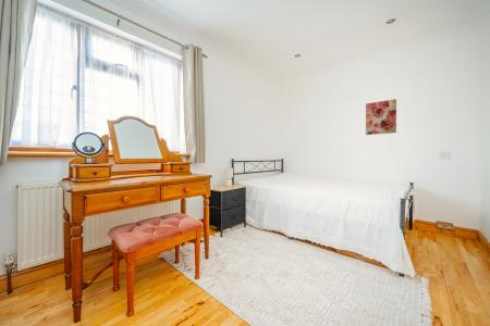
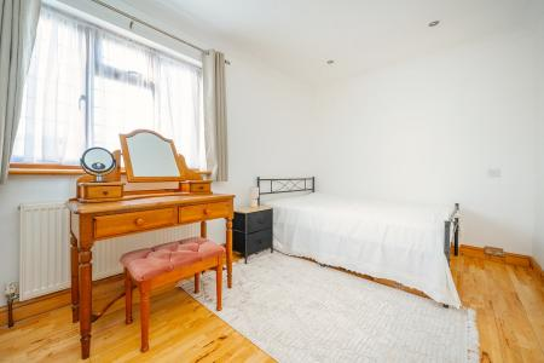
- wall art [365,98,397,136]
